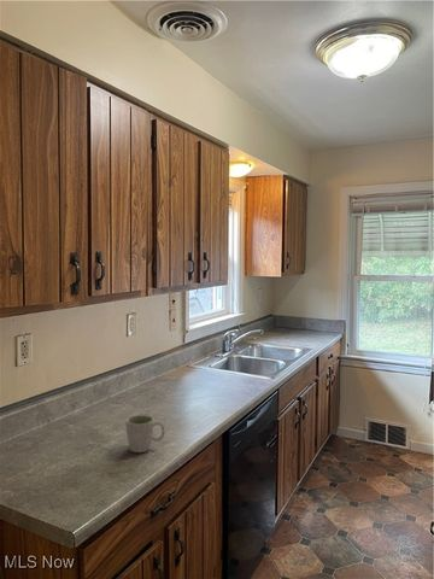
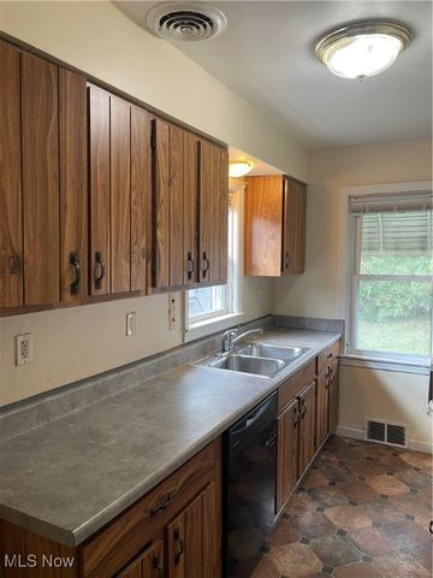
- mug [124,414,166,454]
